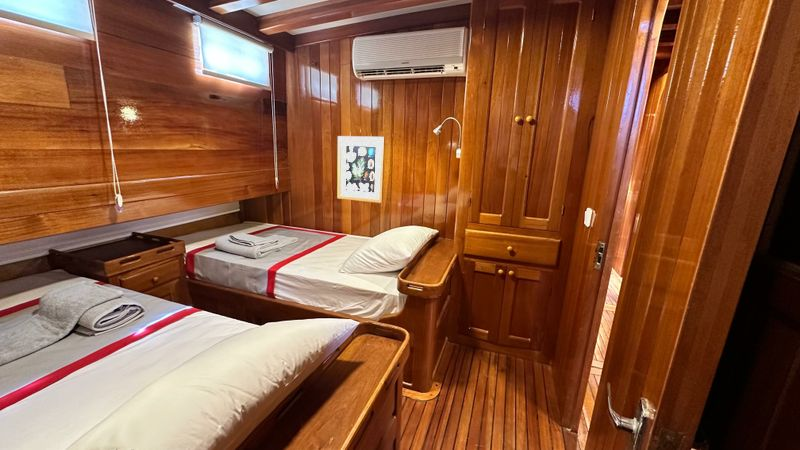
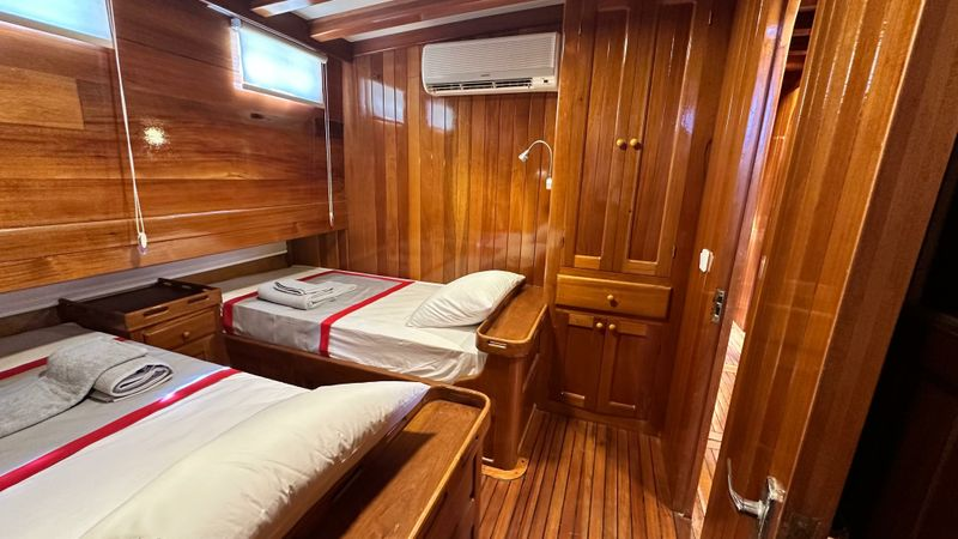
- wall art [336,135,386,204]
